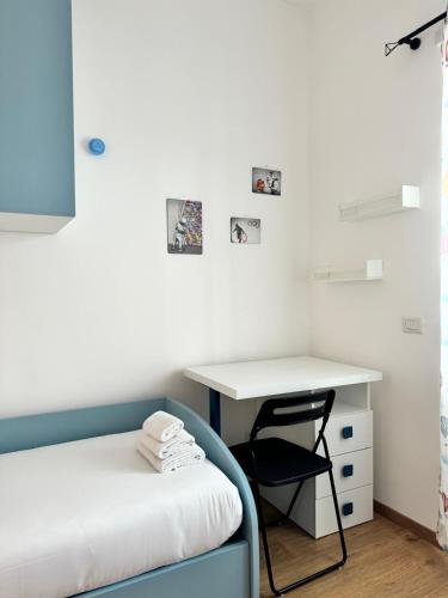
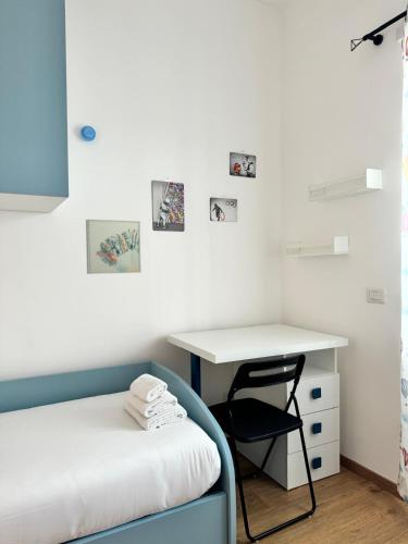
+ wall art [85,219,141,275]
